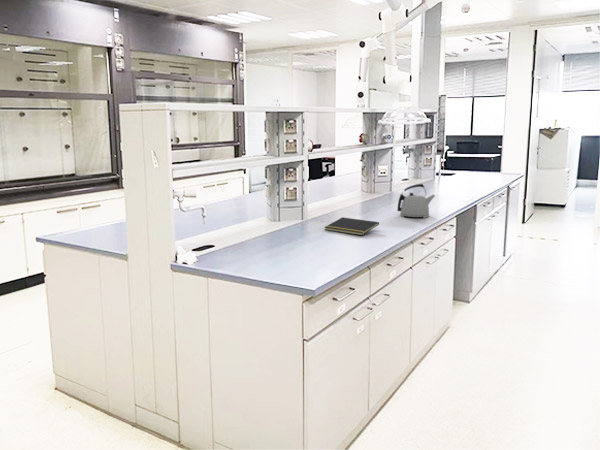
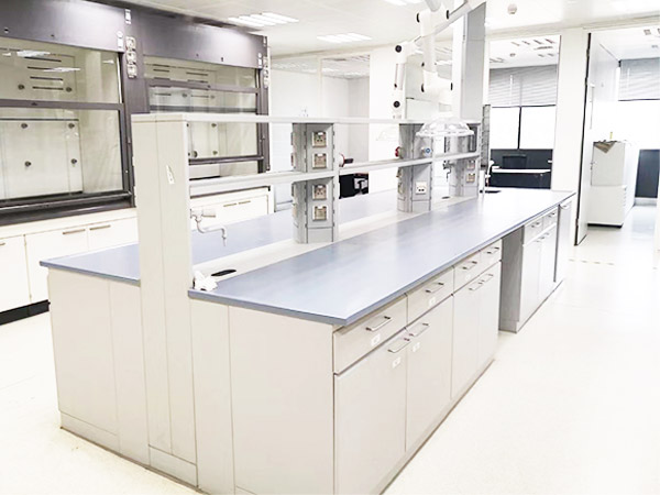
- kettle [396,183,436,219]
- notepad [324,216,380,236]
